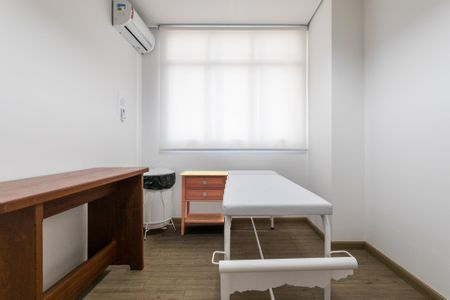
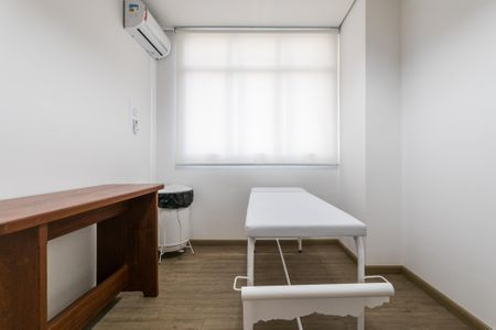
- nightstand [178,170,230,236]
